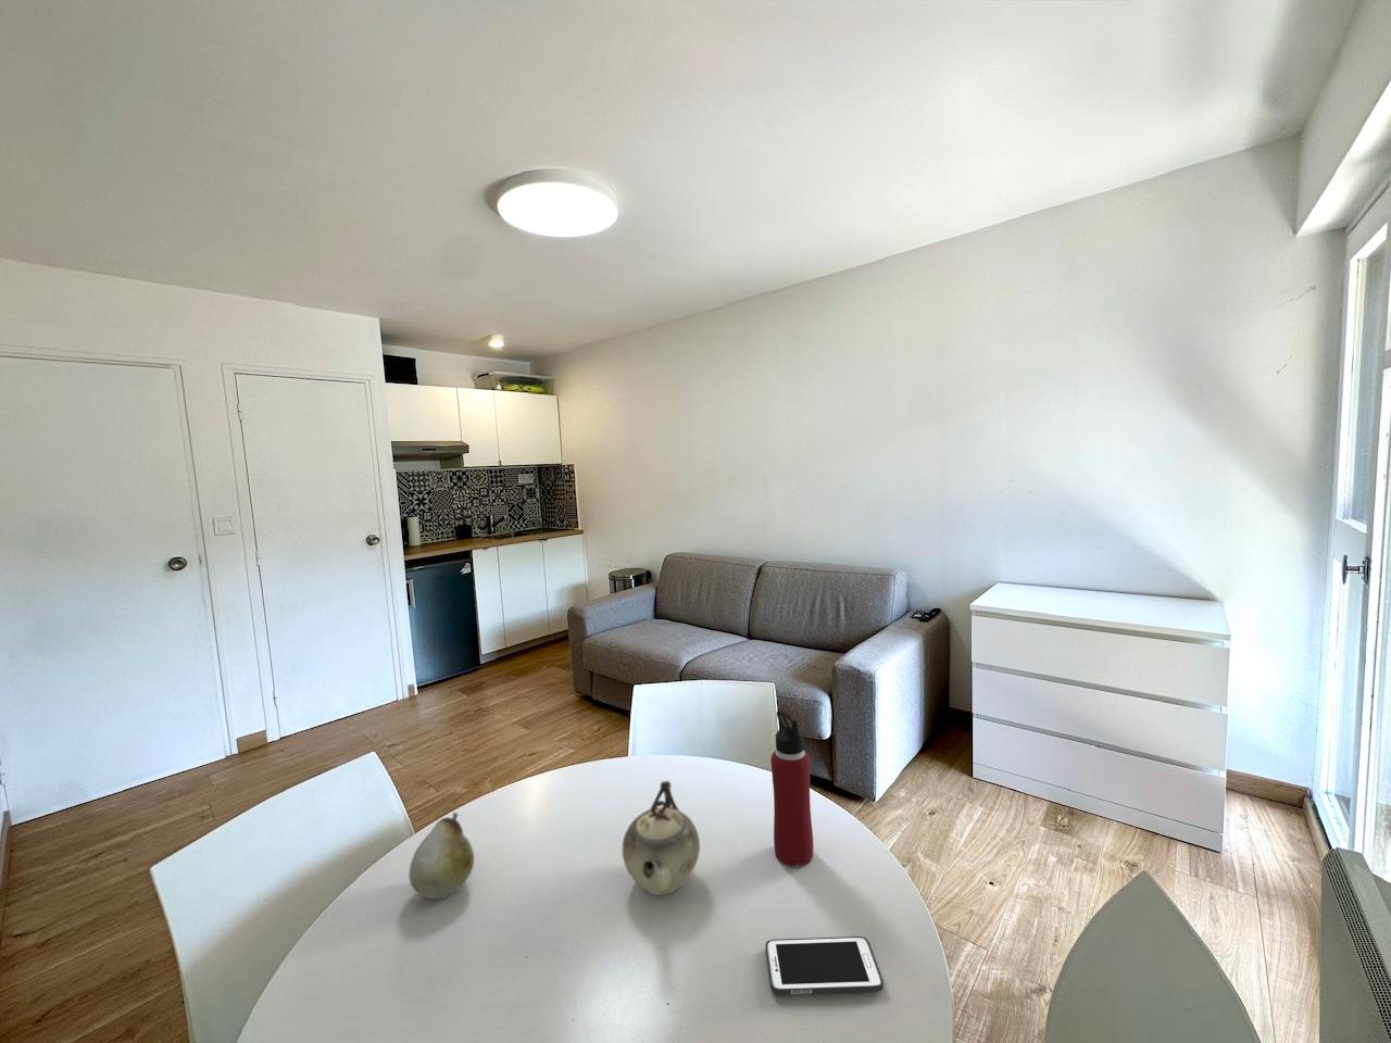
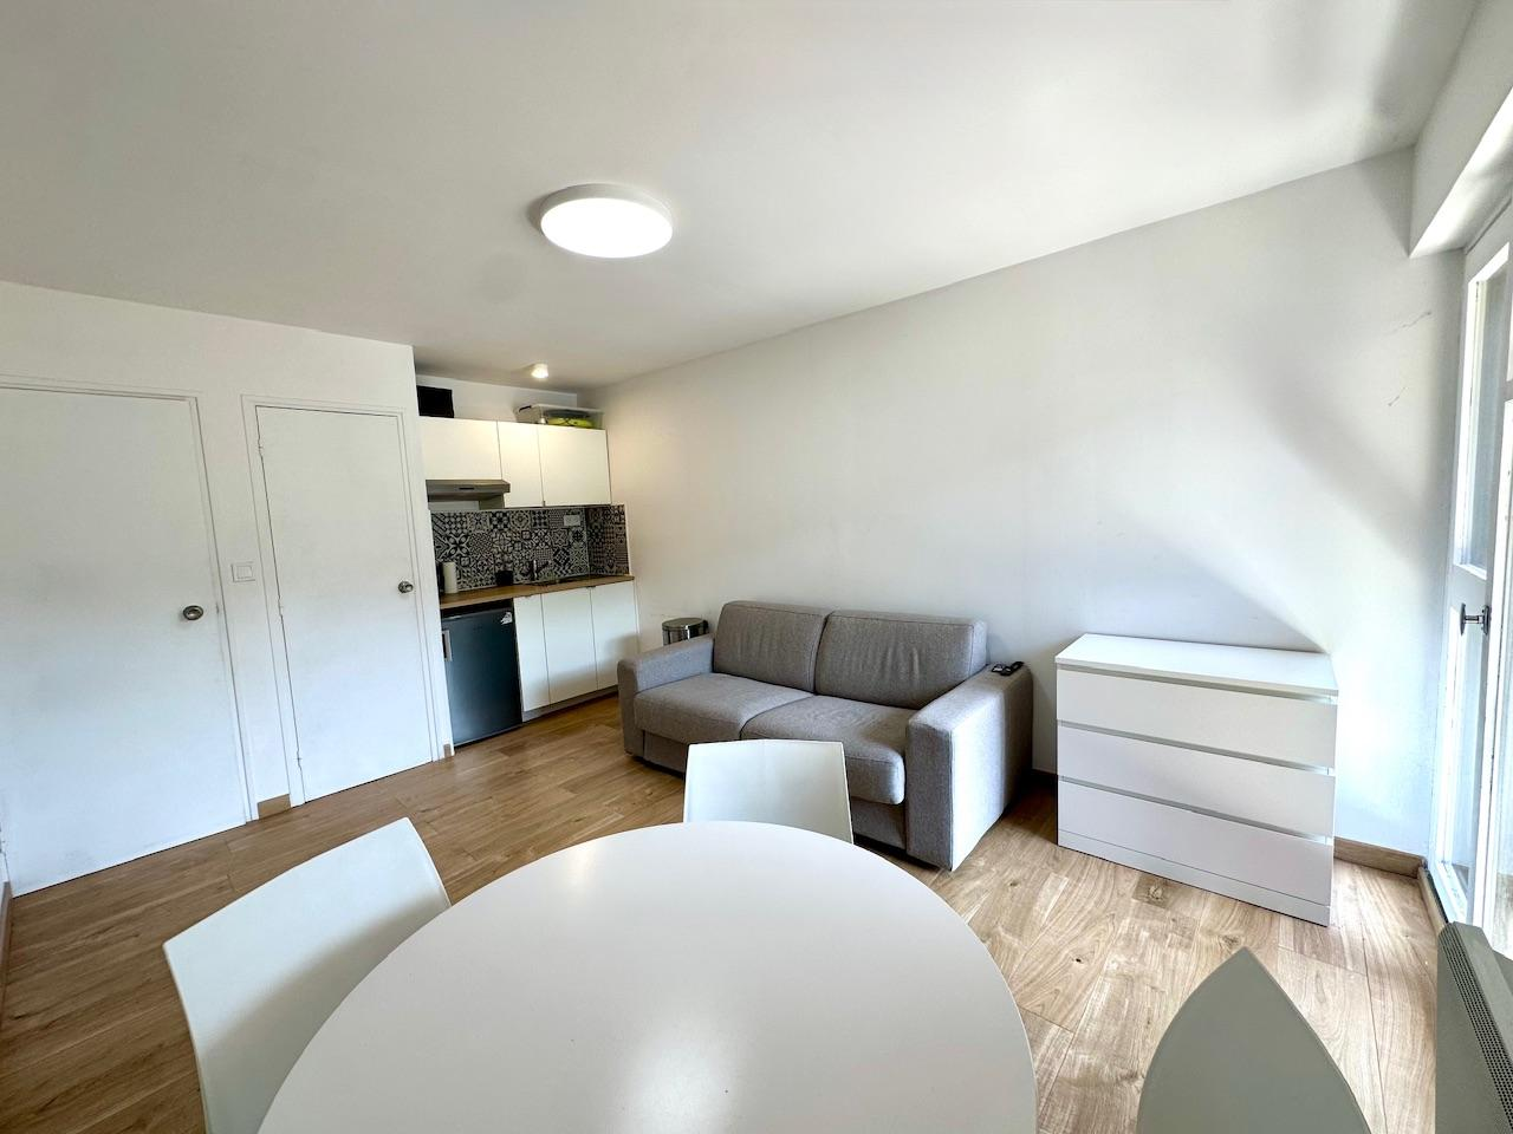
- teapot [622,780,701,896]
- cell phone [765,936,885,996]
- fruit [407,812,475,901]
- water bottle [769,710,814,868]
